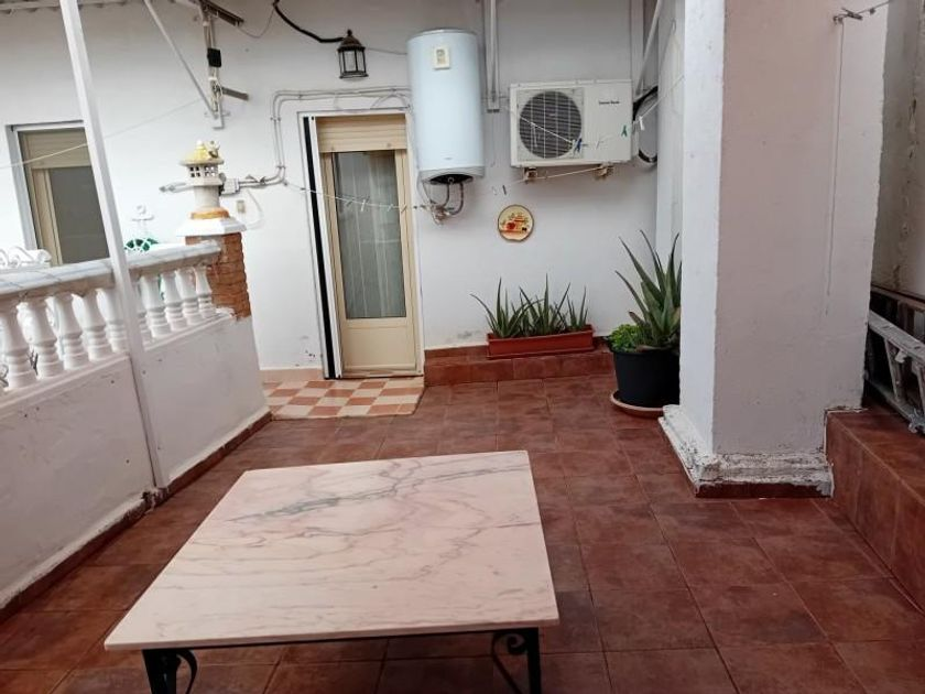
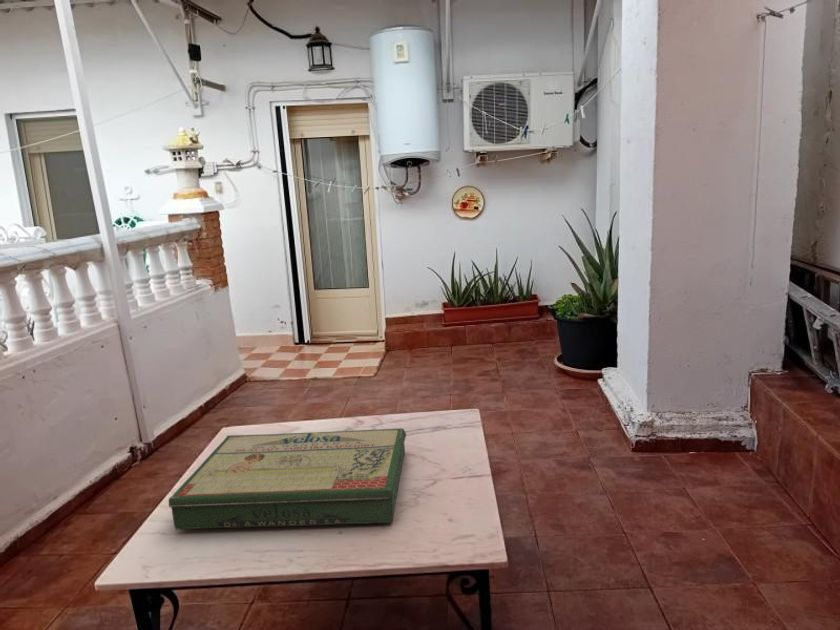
+ board game [168,427,407,531]
